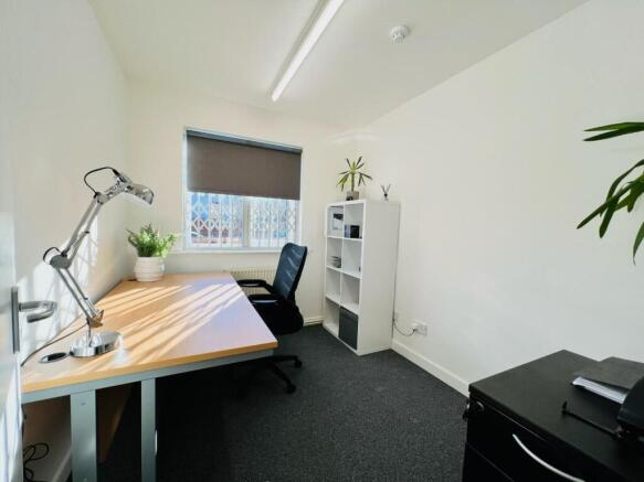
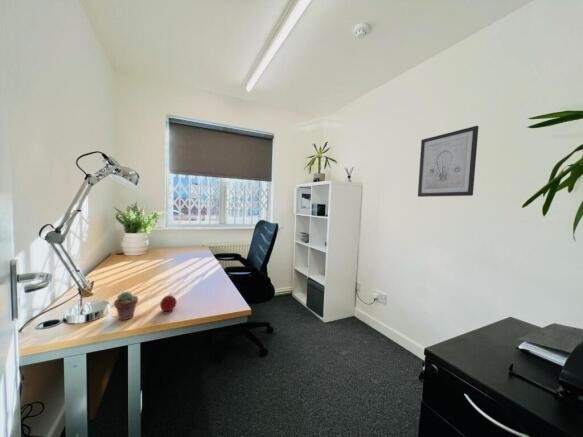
+ potted succulent [113,290,139,322]
+ wall art [417,125,480,198]
+ apple [159,294,178,312]
